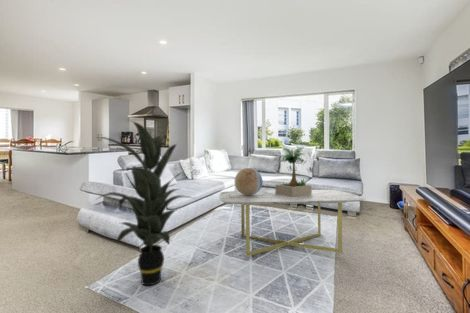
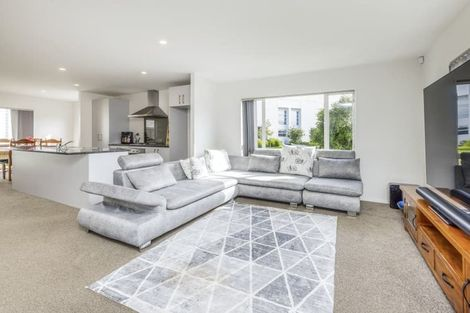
- coffee table [219,189,366,257]
- decorative sphere [234,167,263,195]
- indoor plant [94,120,197,286]
- potted plant [274,146,313,197]
